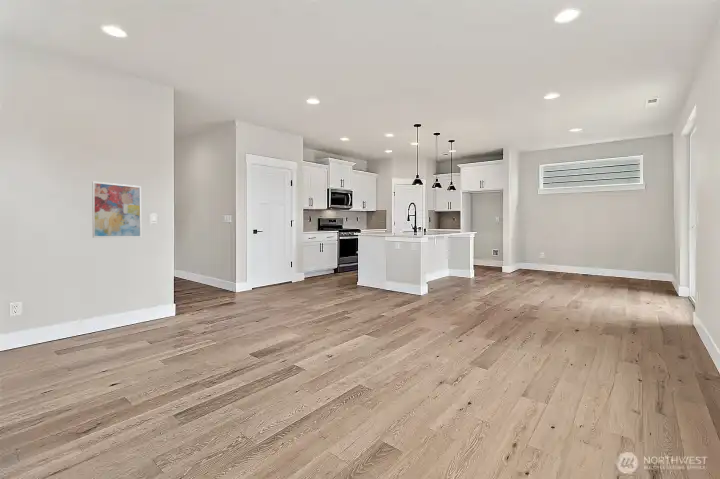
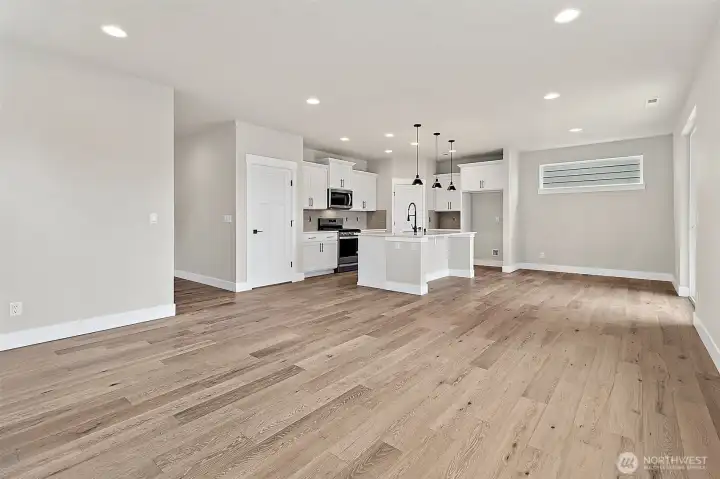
- wall art [91,181,142,239]
